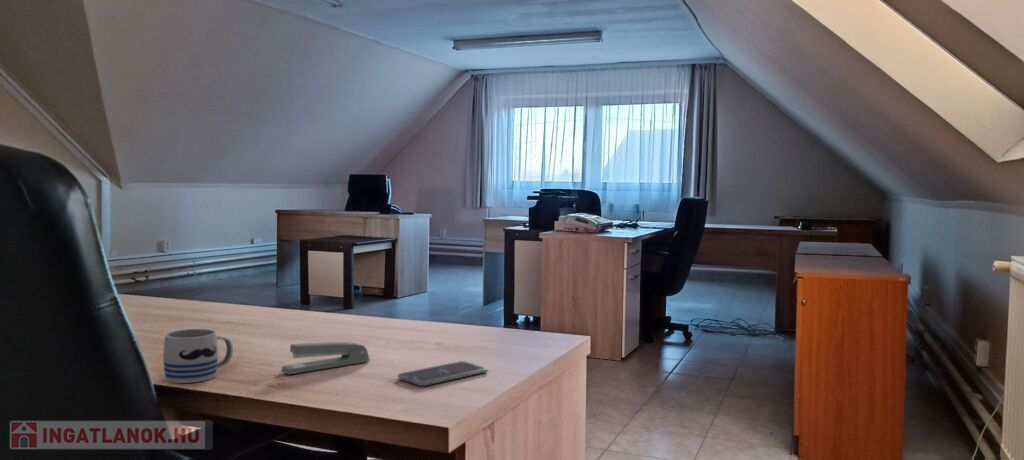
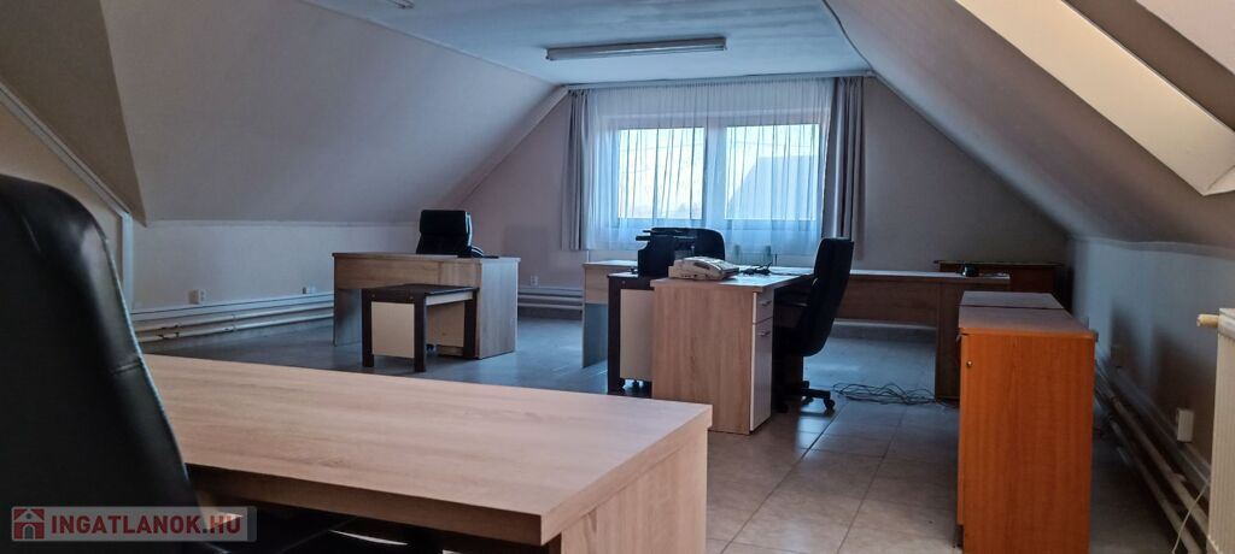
- stapler [280,341,371,375]
- mug [162,328,234,384]
- smartphone [397,360,489,387]
